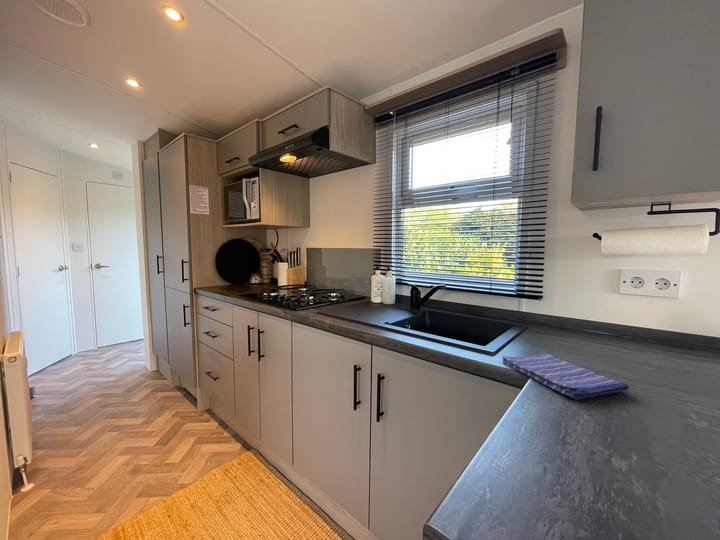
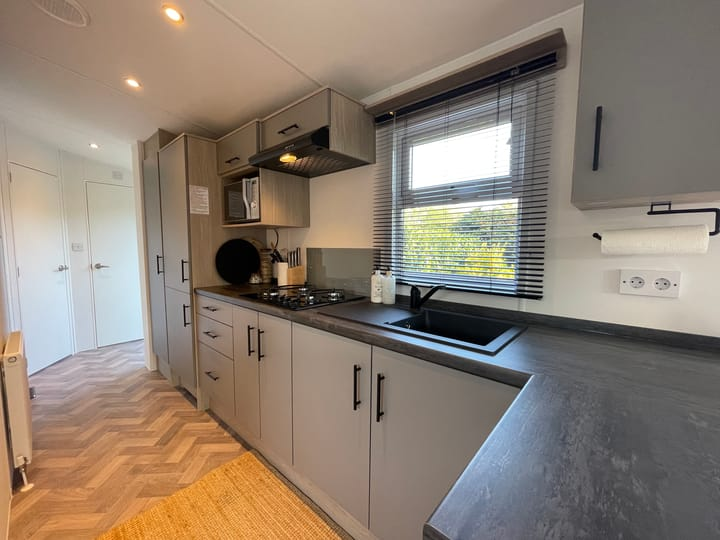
- dish towel [501,352,630,401]
